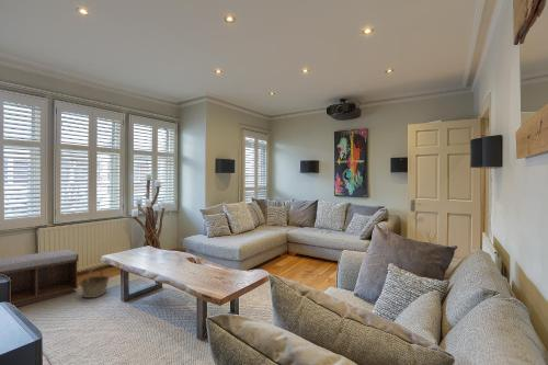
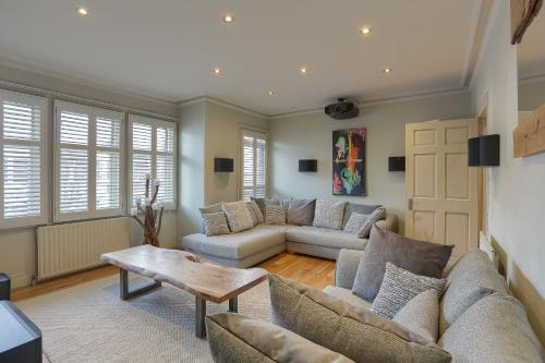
- basket [79,265,111,299]
- bench [0,249,79,308]
